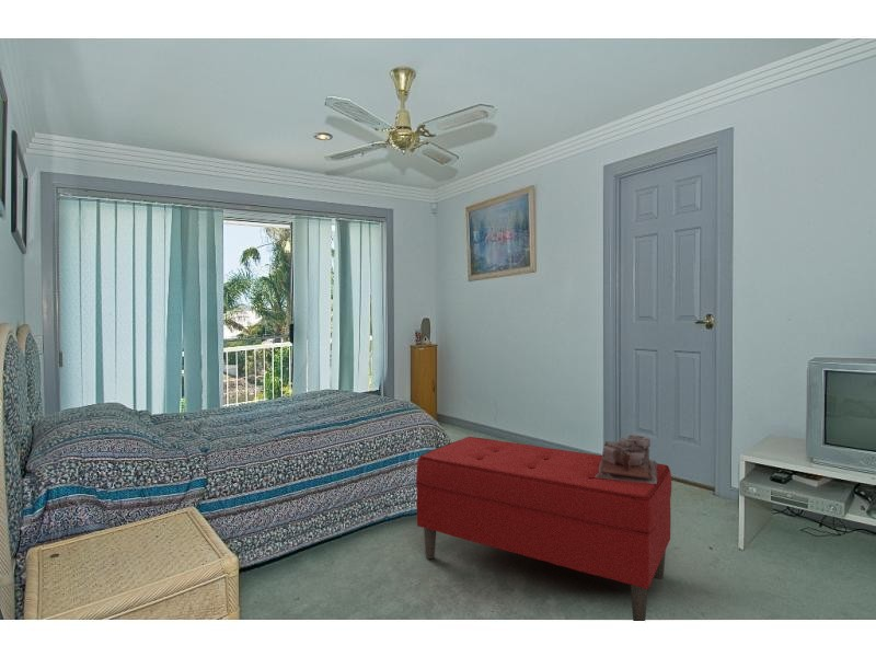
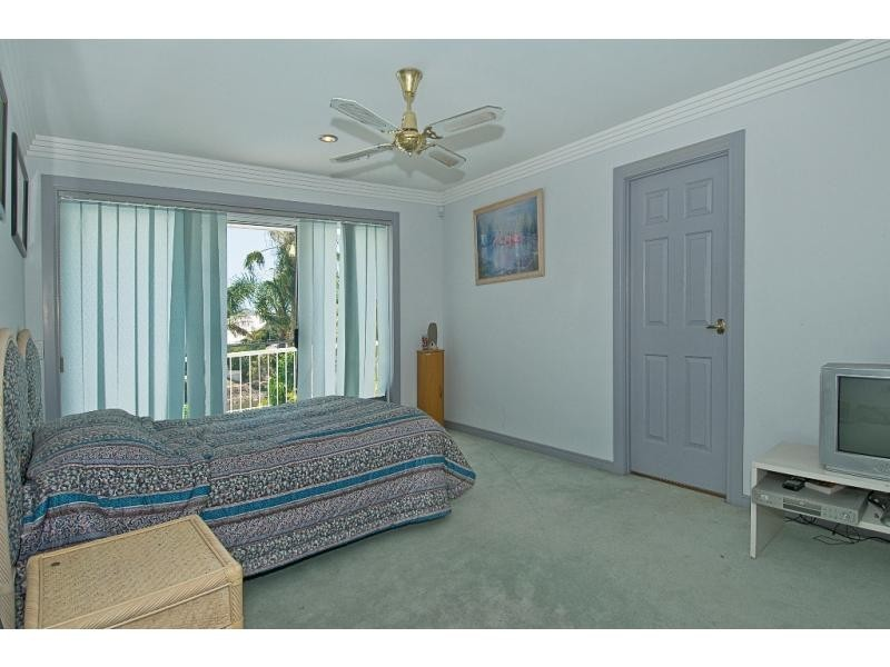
- bench [415,436,672,622]
- decorative box [596,434,657,484]
